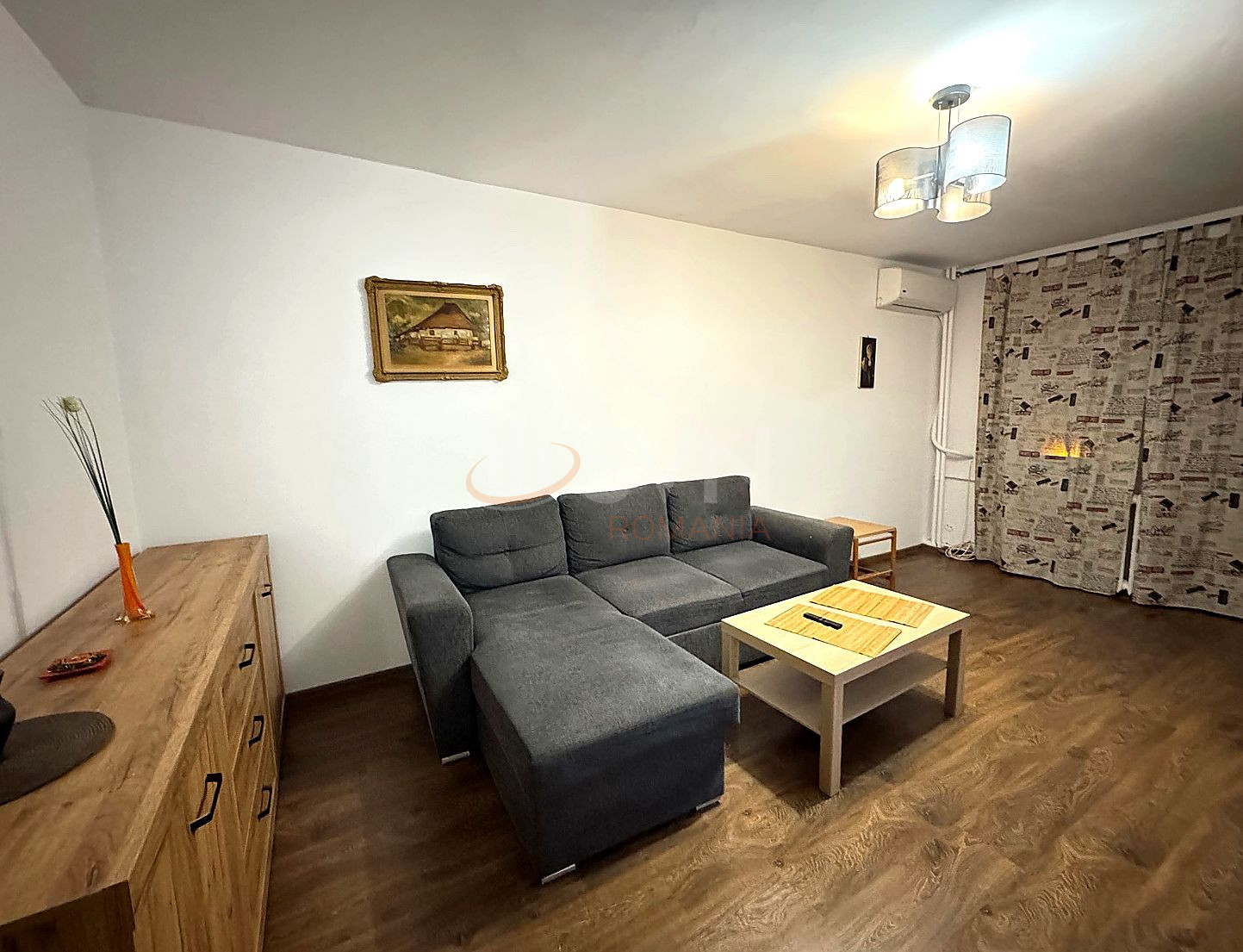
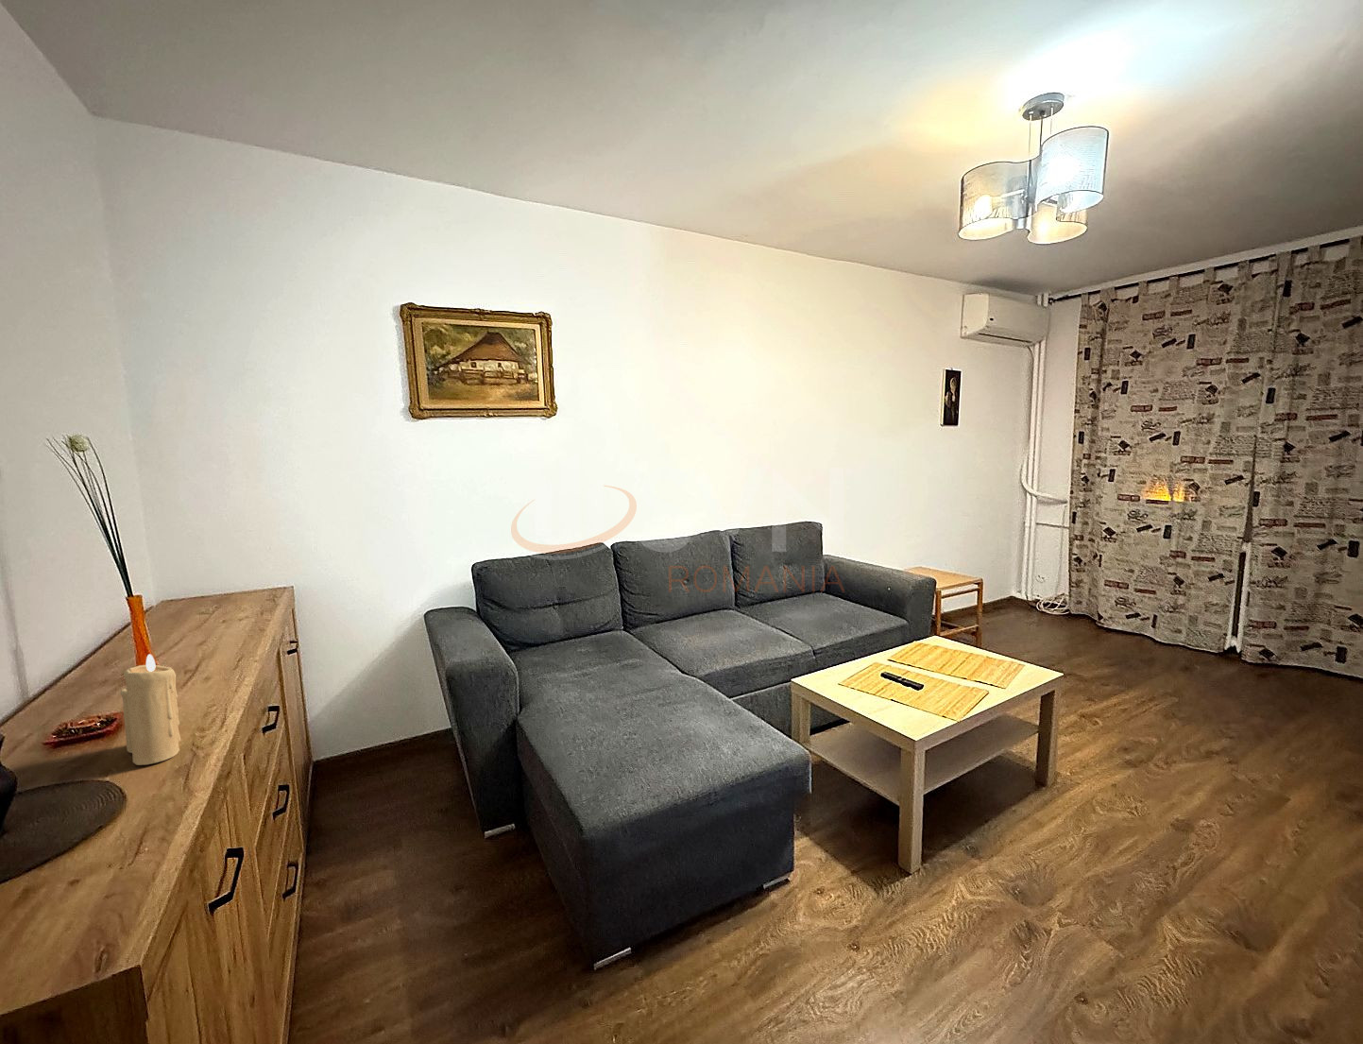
+ candle [120,653,181,767]
